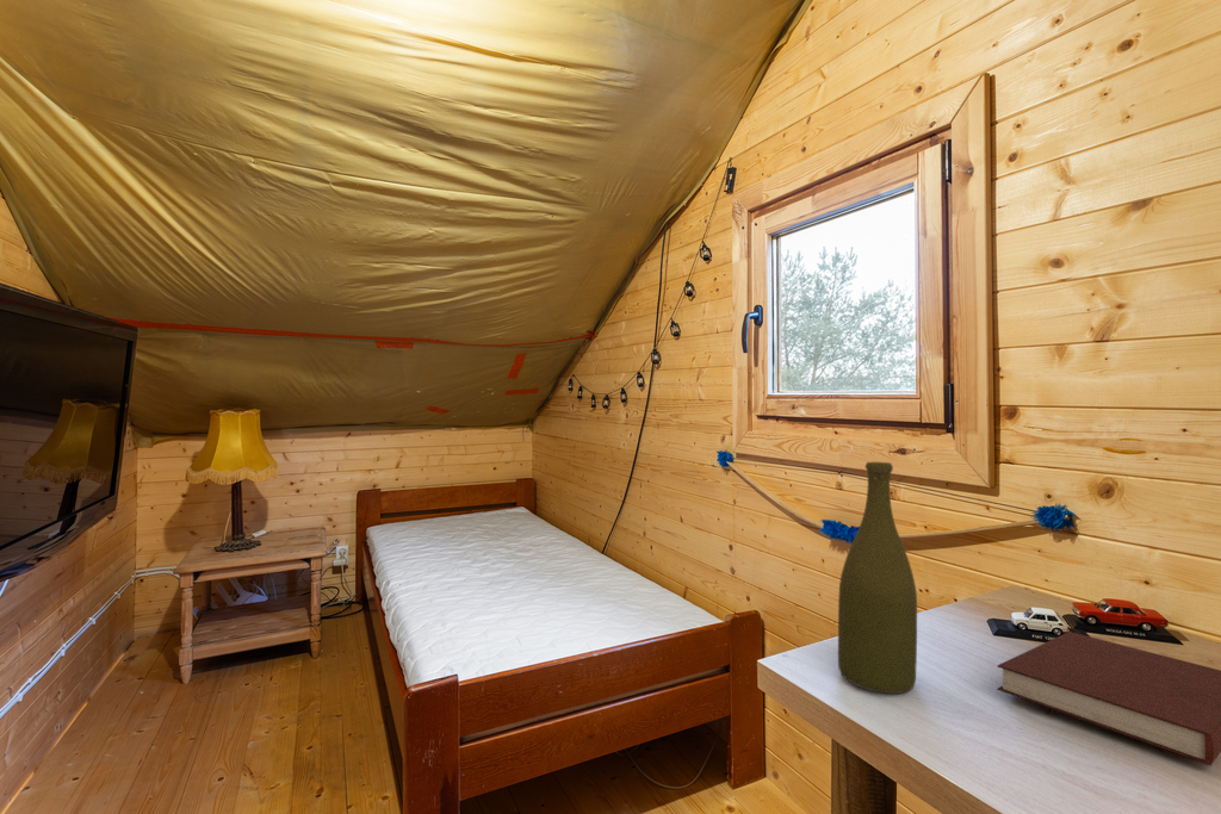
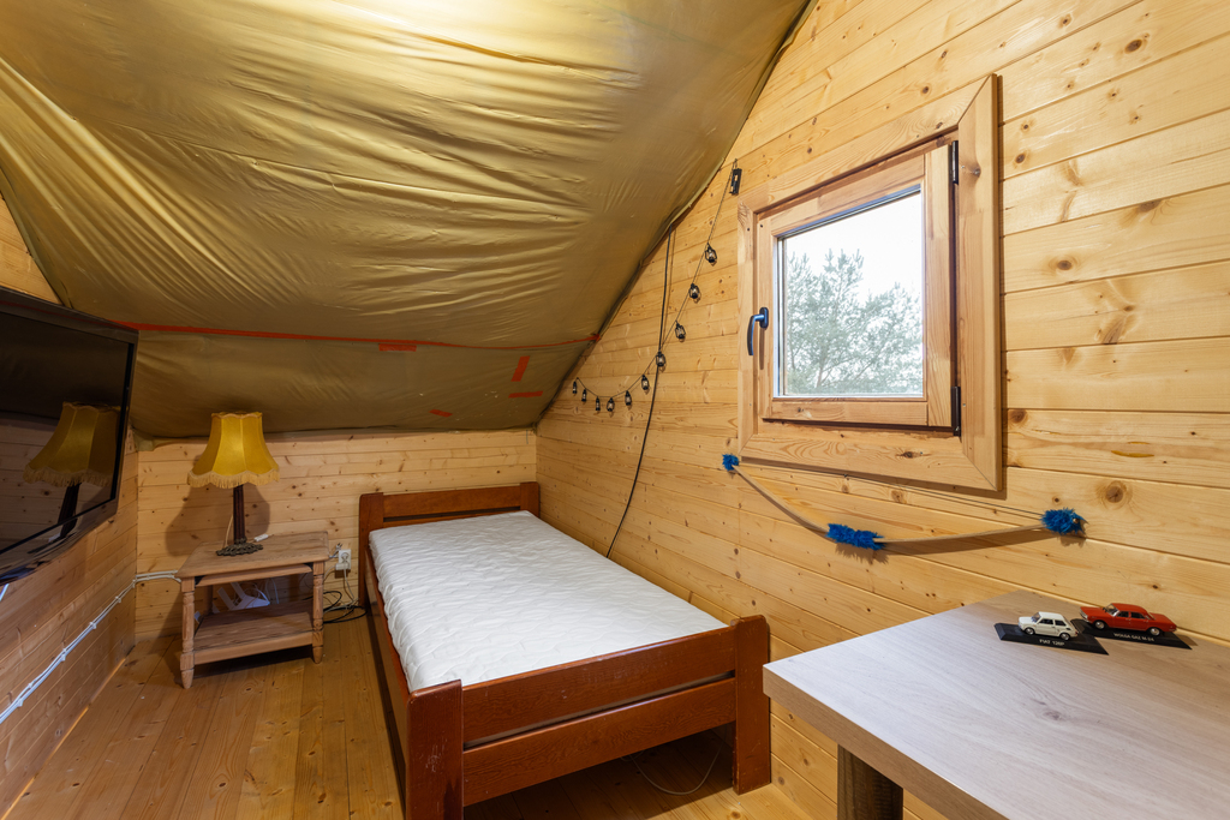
- bottle [837,461,918,695]
- notebook [996,630,1221,766]
